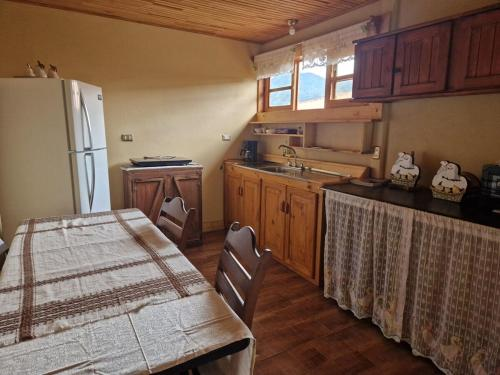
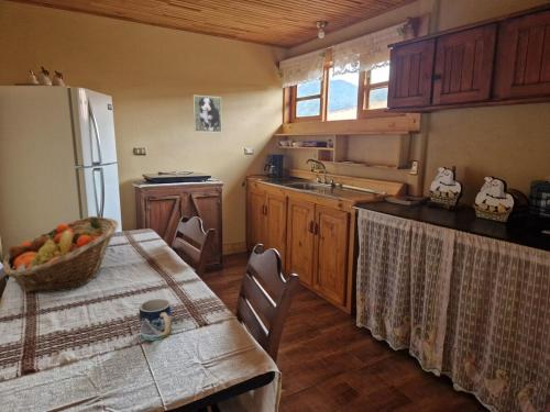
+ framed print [191,94,223,134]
+ fruit basket [1,215,120,293]
+ mug [138,298,173,342]
